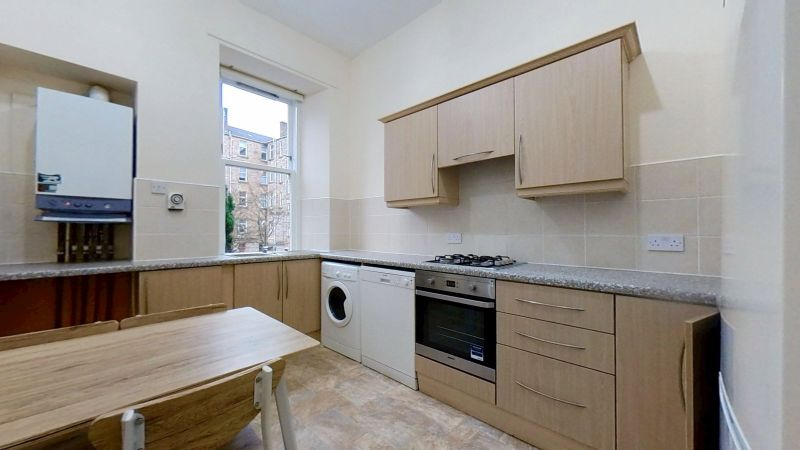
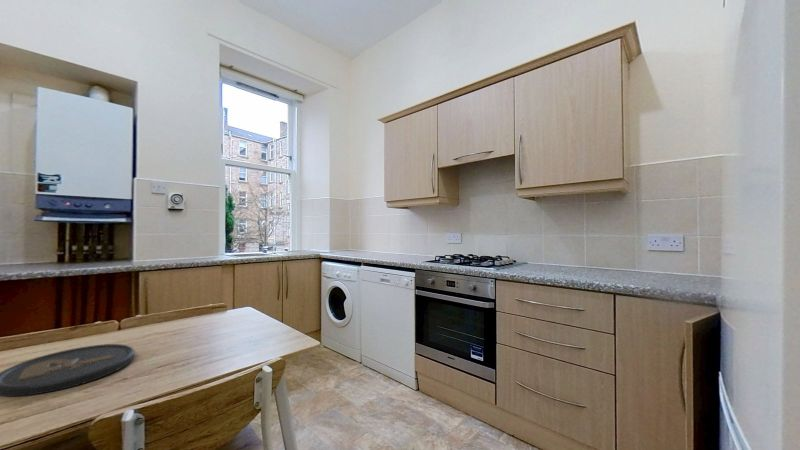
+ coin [0,343,136,397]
